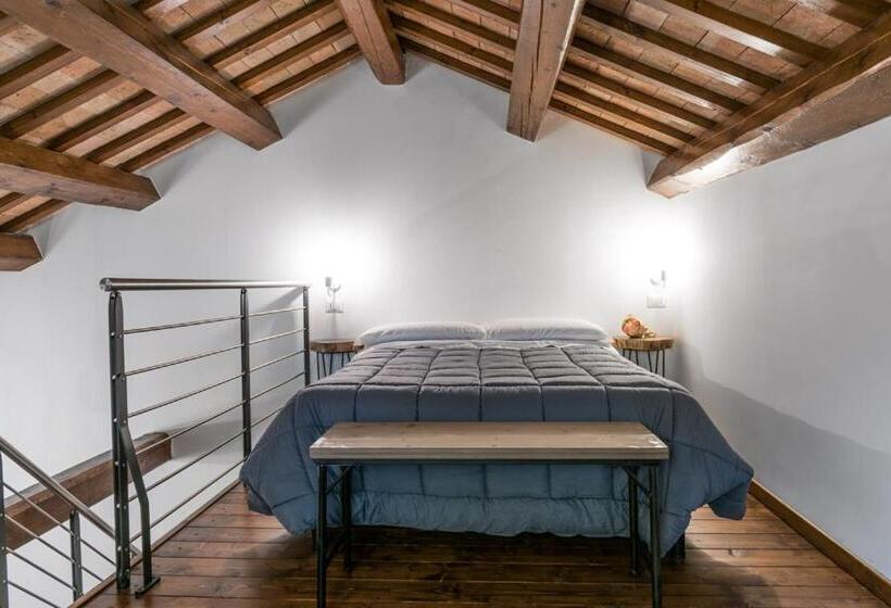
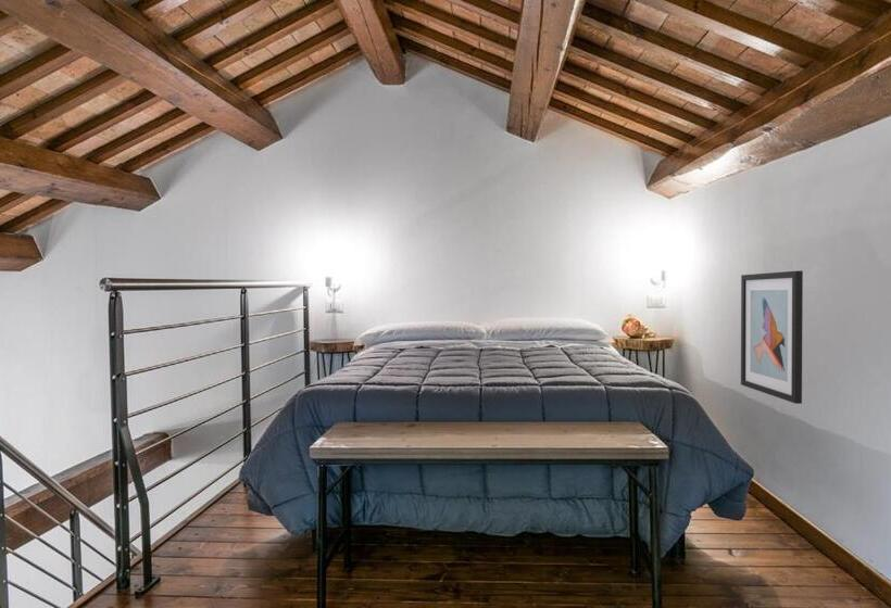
+ wall art [740,269,804,405]
